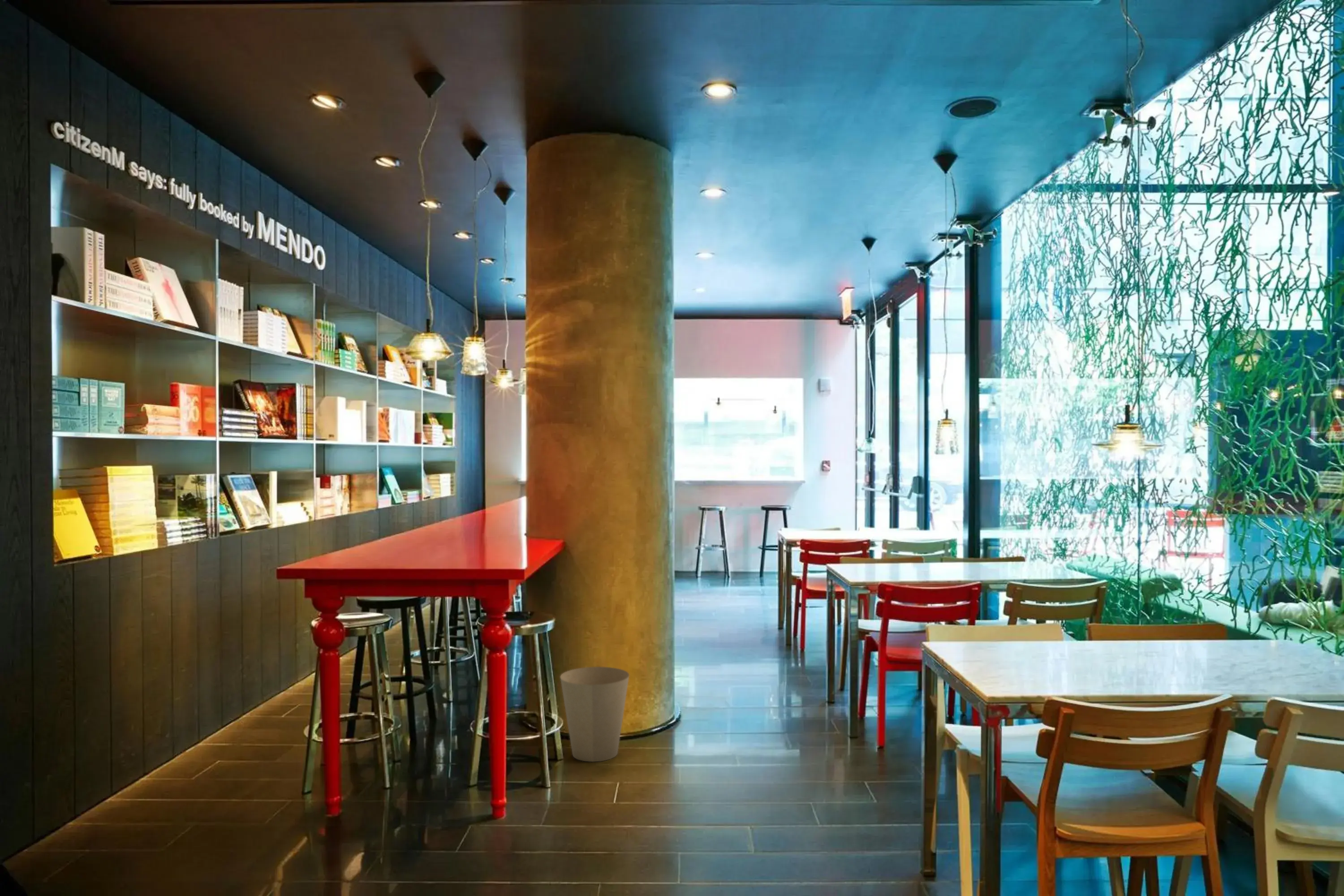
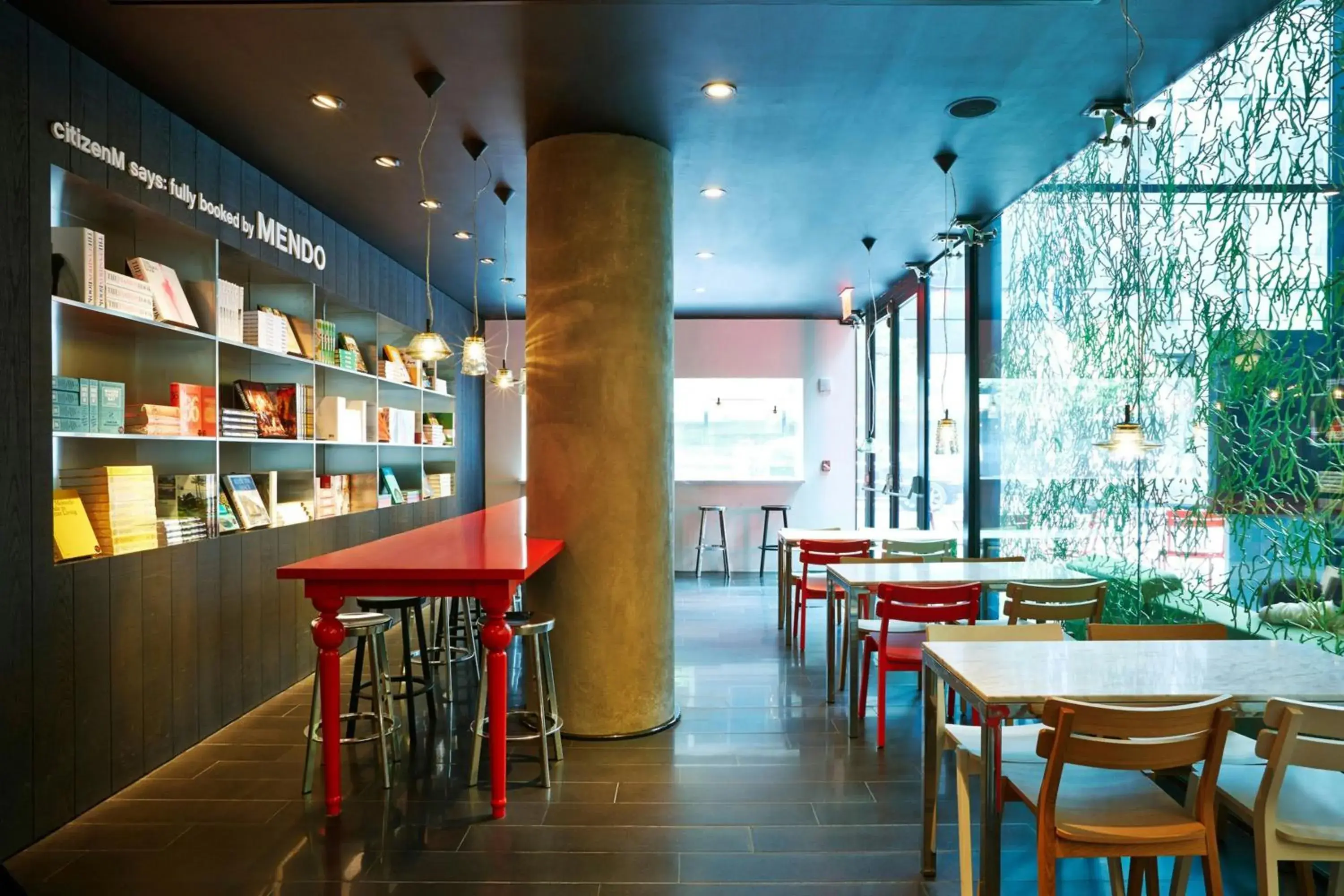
- trash can [560,666,629,762]
